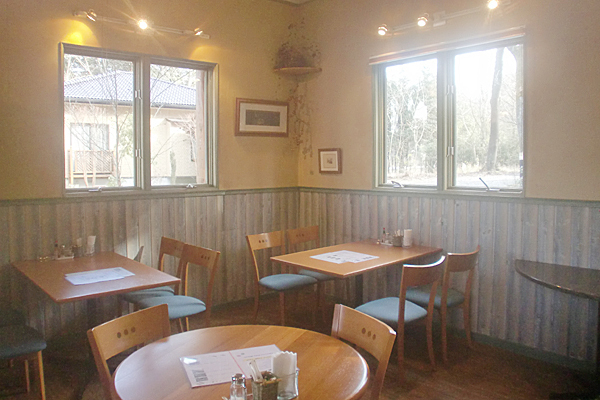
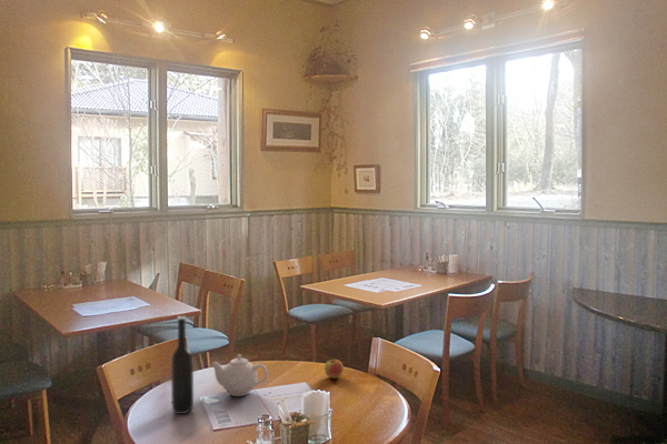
+ apple [323,357,345,380]
+ teapot [209,353,269,397]
+ bottle [170,315,195,415]
